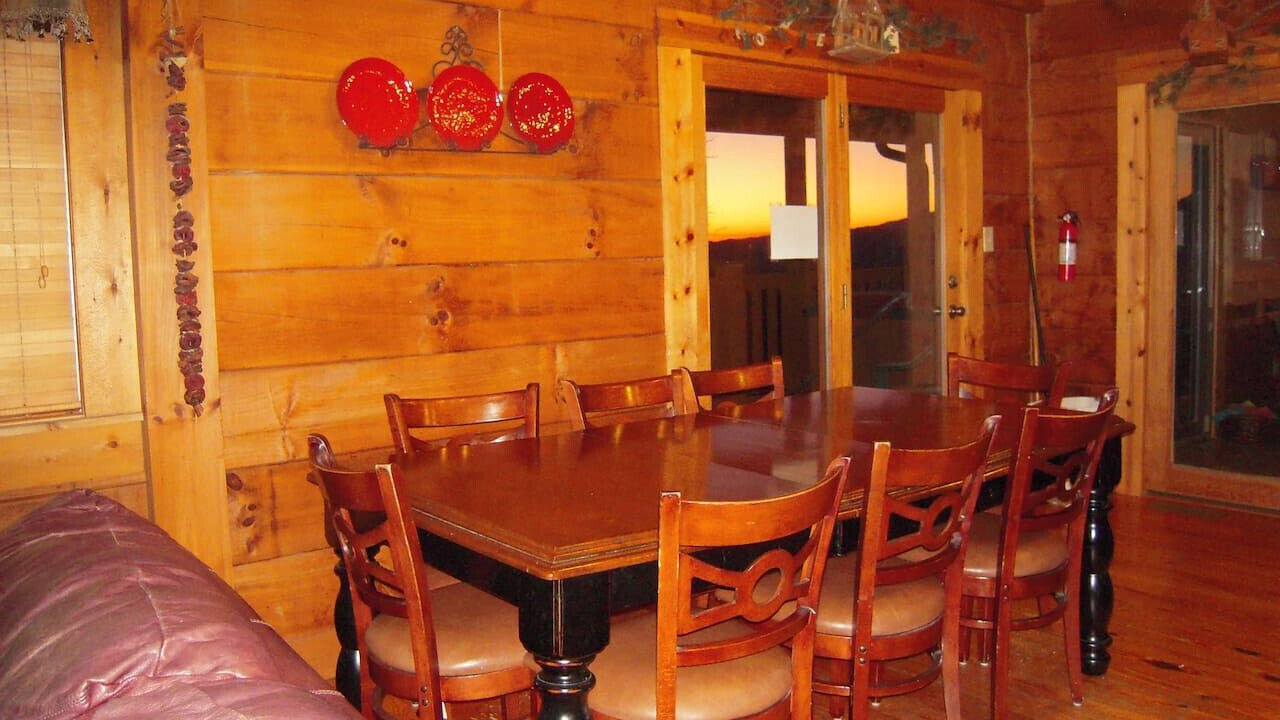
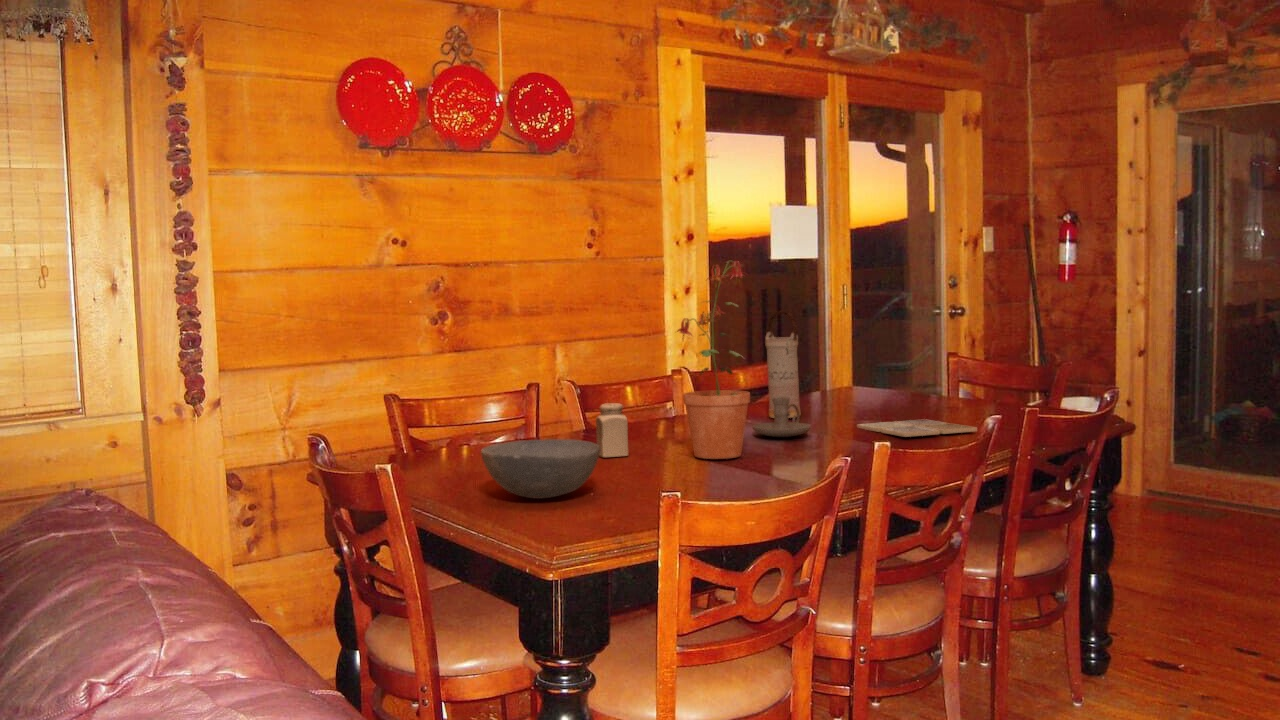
+ candle holder [751,397,812,438]
+ salt shaker [595,402,630,458]
+ potted plant [675,259,751,460]
+ vase [763,309,801,419]
+ bowl [480,438,600,500]
+ drink coaster [856,418,978,438]
